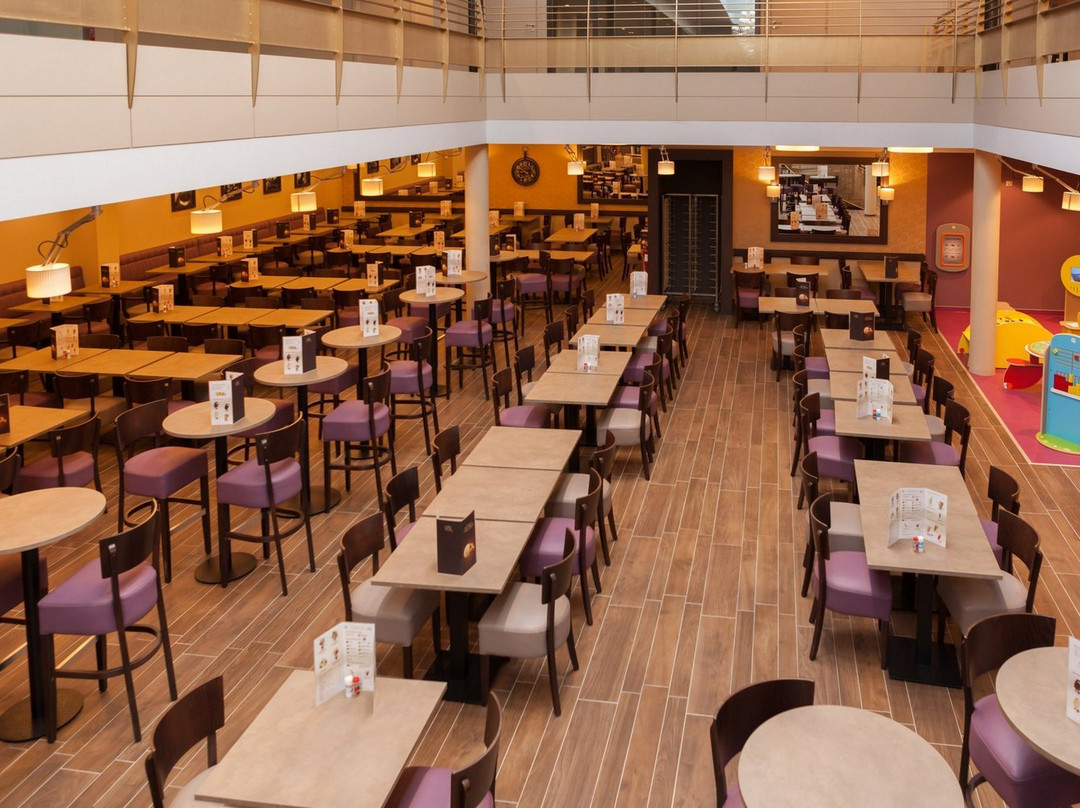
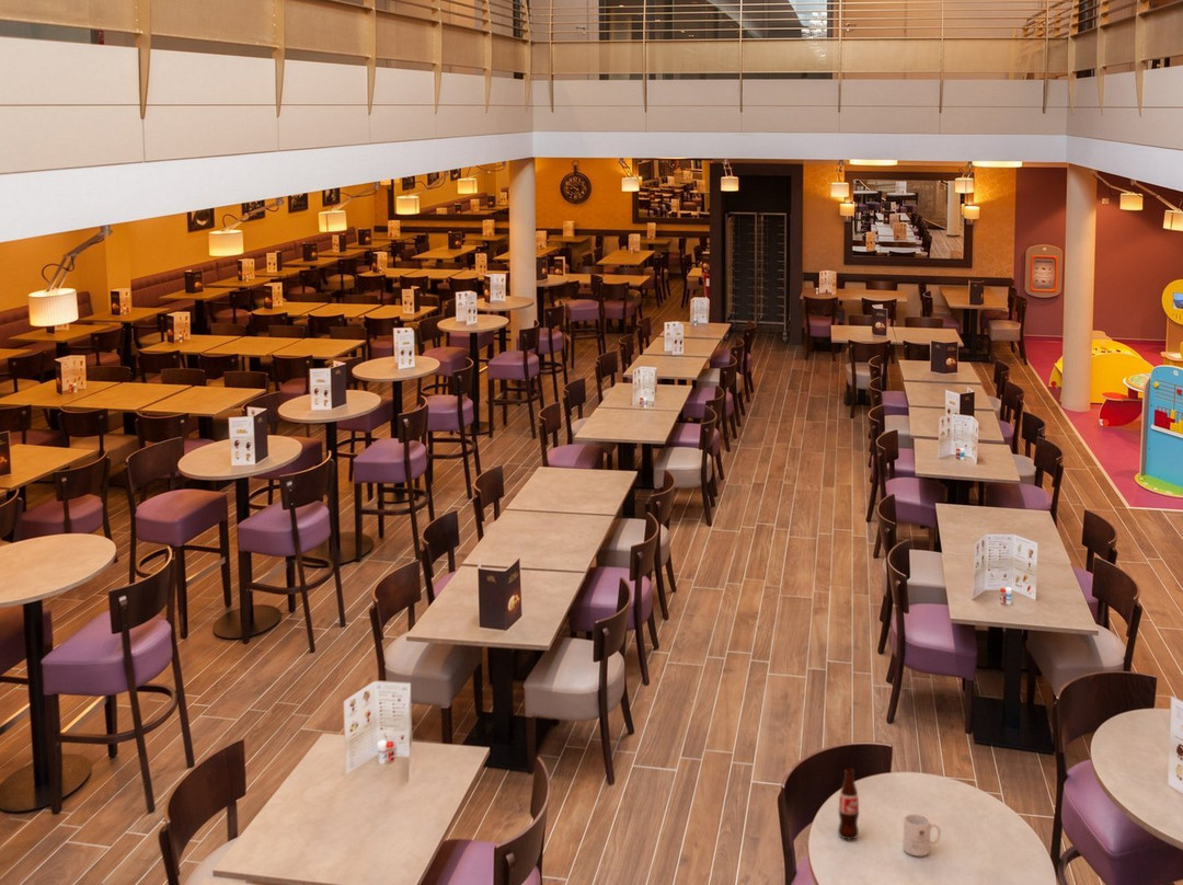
+ bottle [837,768,860,841]
+ mug [901,813,942,857]
